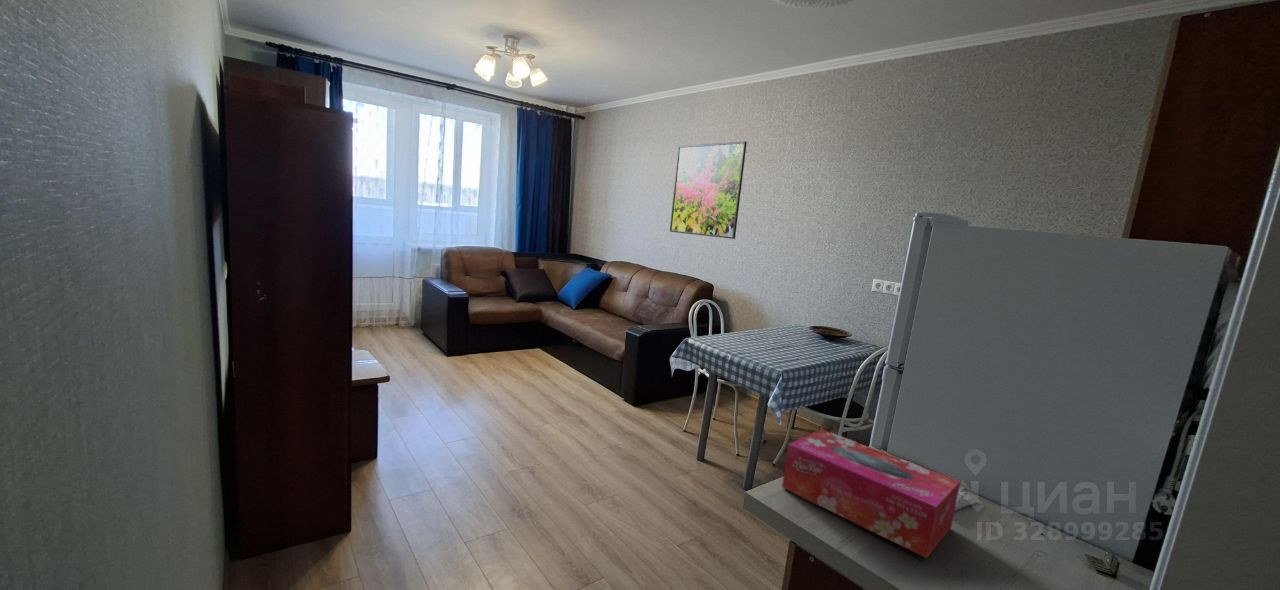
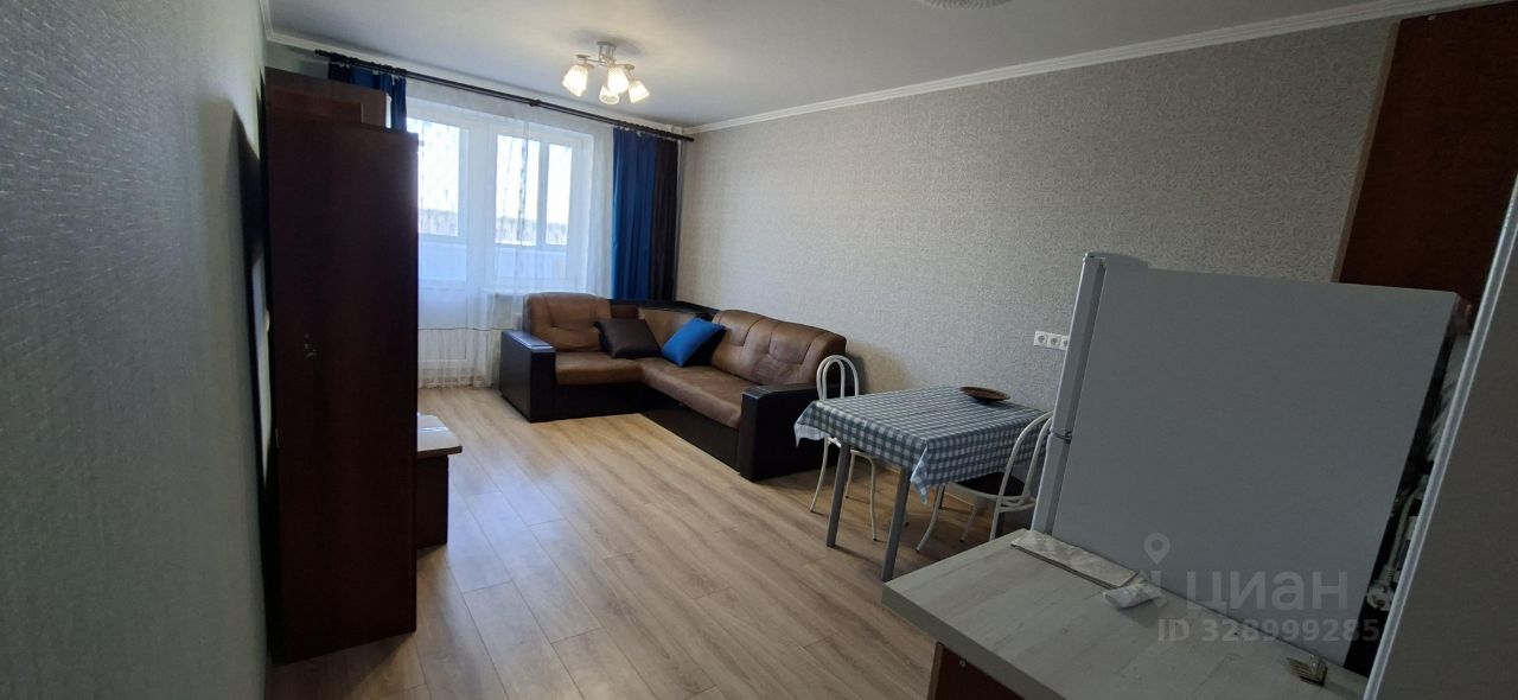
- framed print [669,140,748,240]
- tissue box [781,428,961,559]
